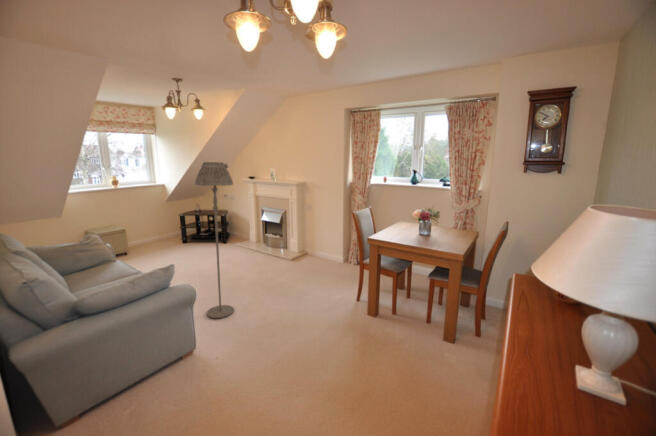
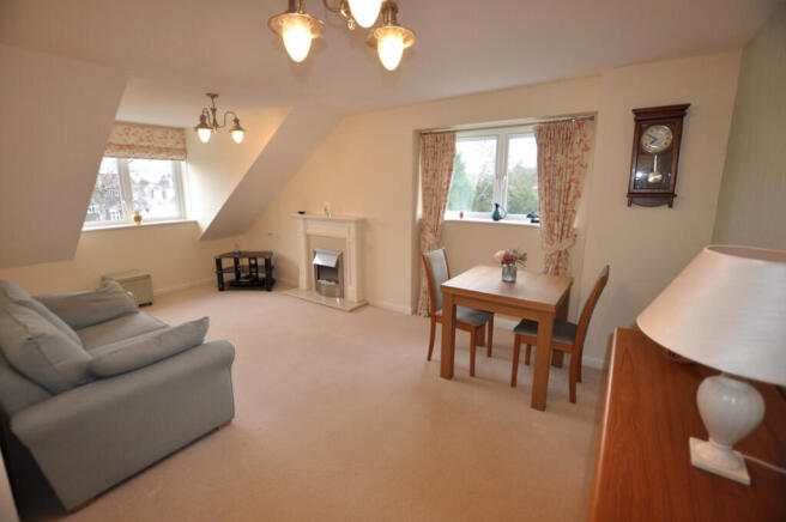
- floor lamp [194,161,235,319]
